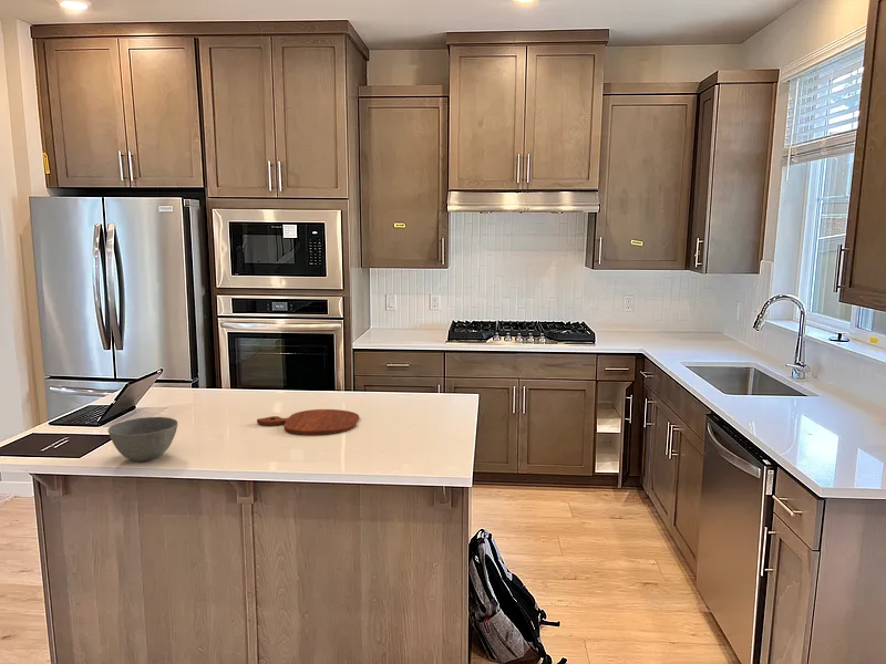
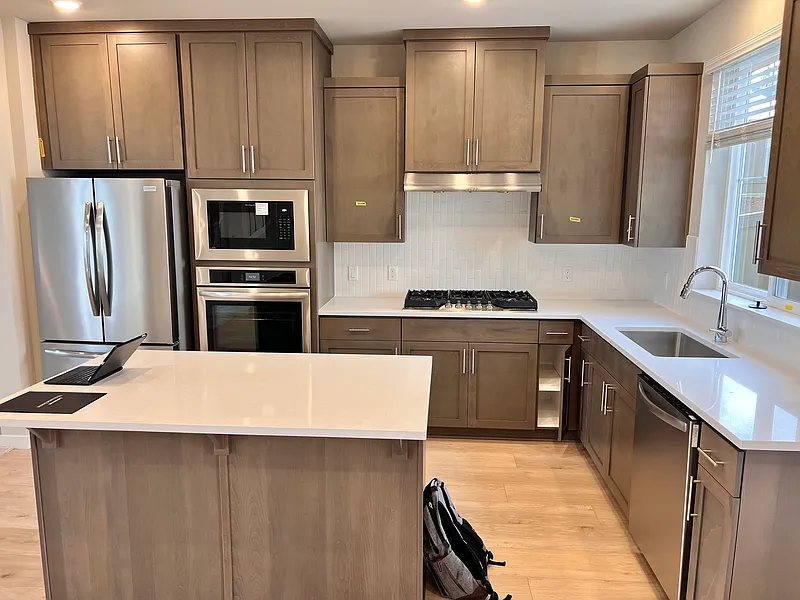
- cutting board [256,408,360,435]
- bowl [107,416,178,463]
